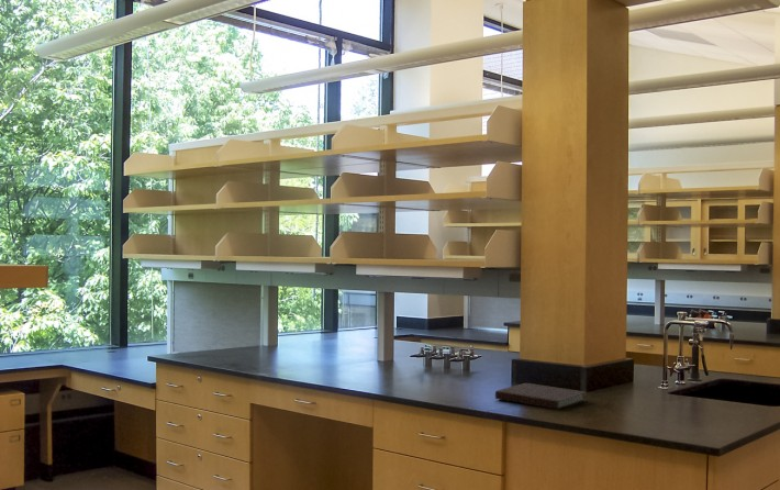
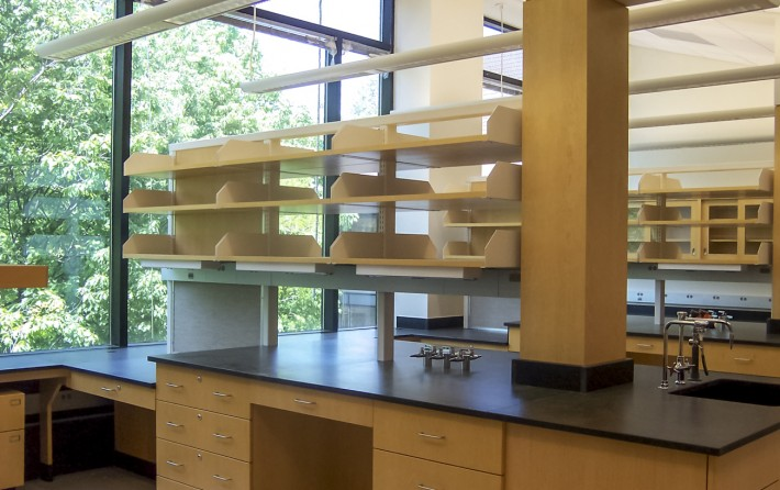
- notebook [494,382,588,411]
